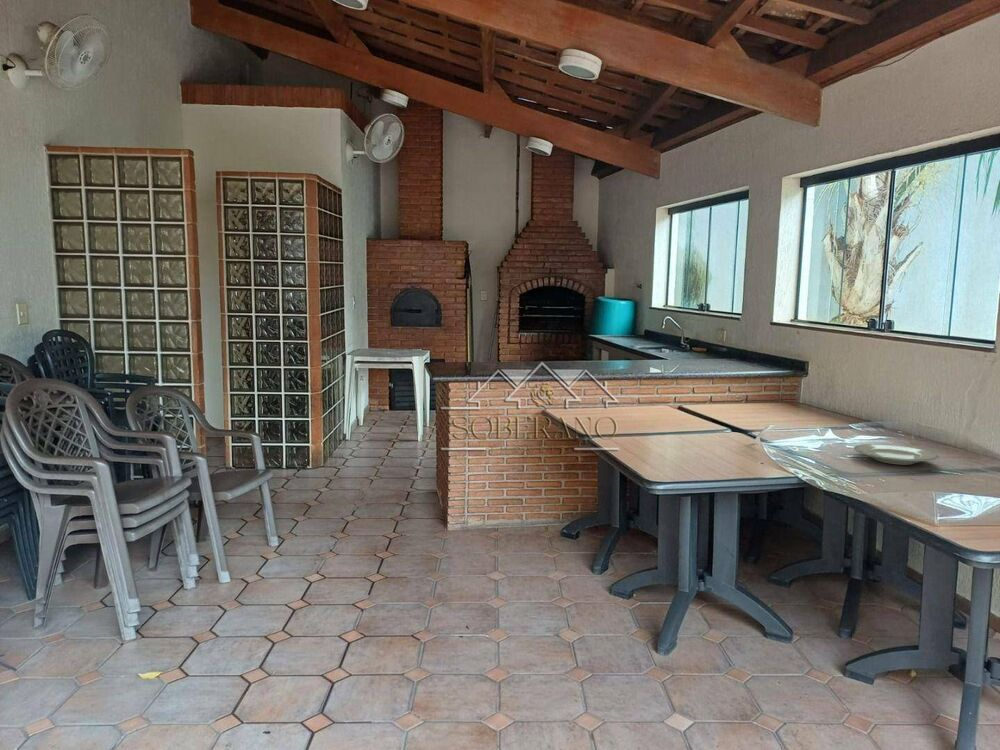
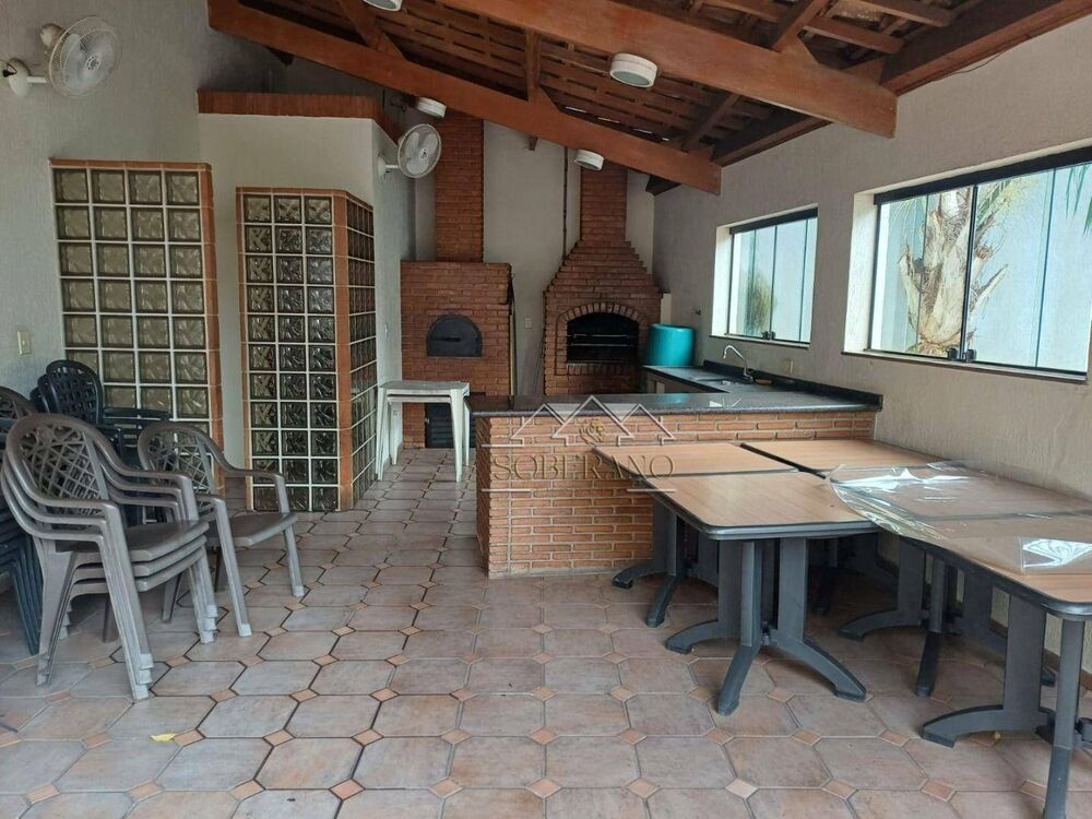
- plate [853,443,940,466]
